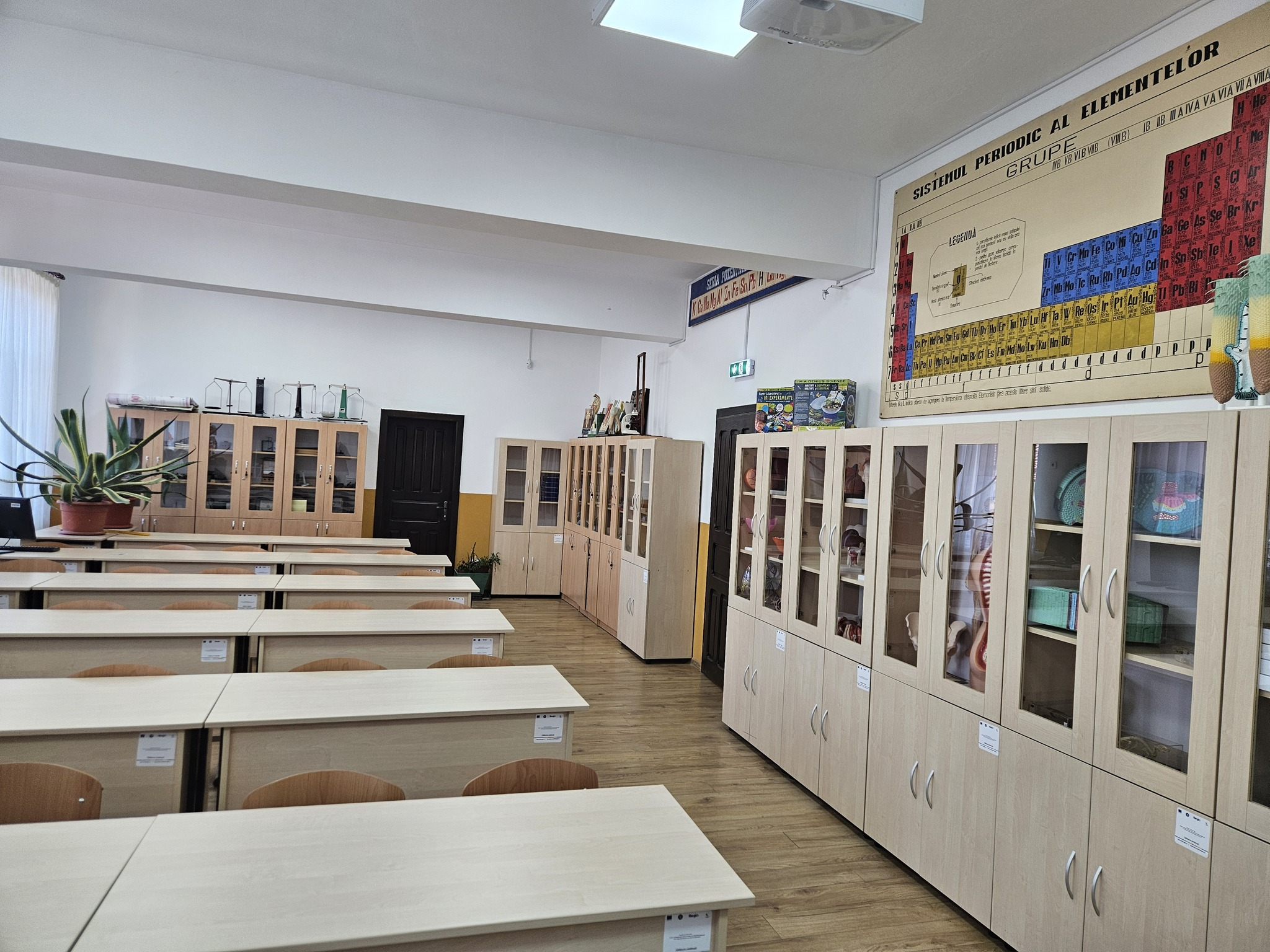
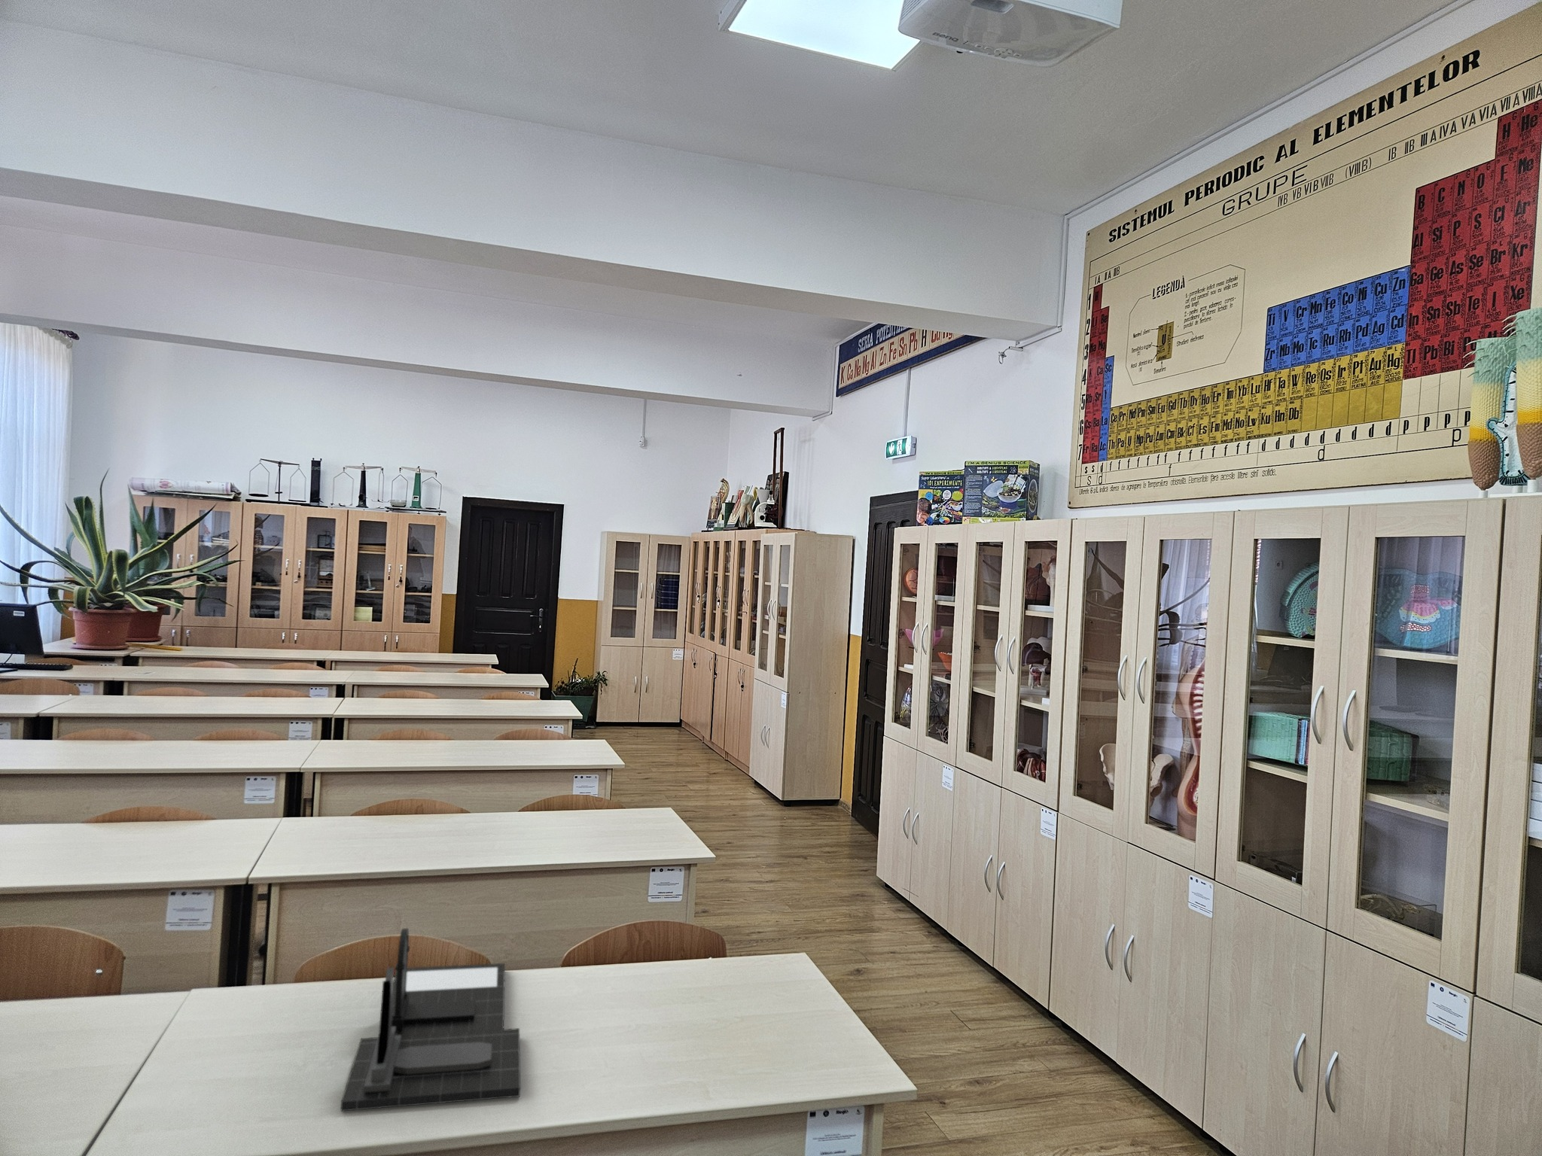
+ desk organizer [340,928,521,1112]
